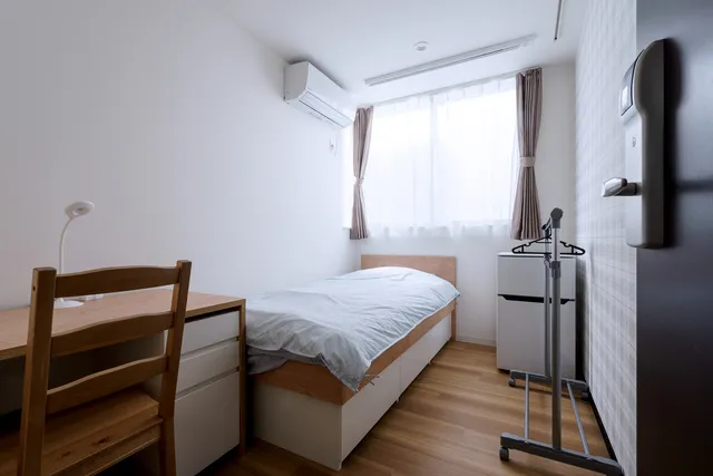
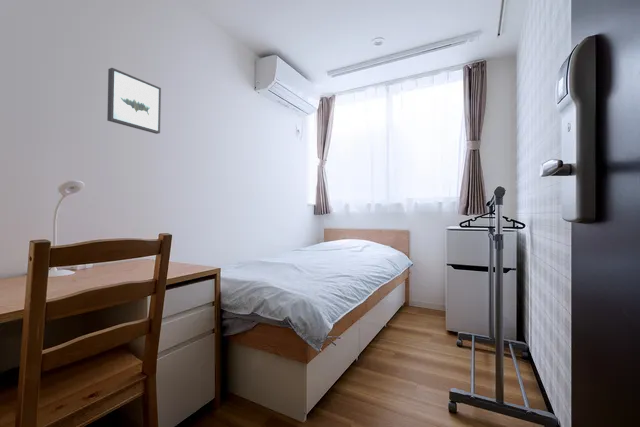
+ wall art [106,67,162,135]
